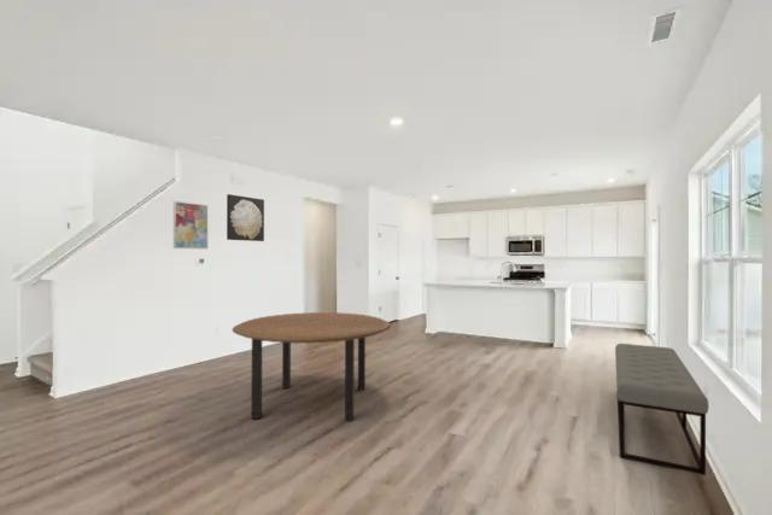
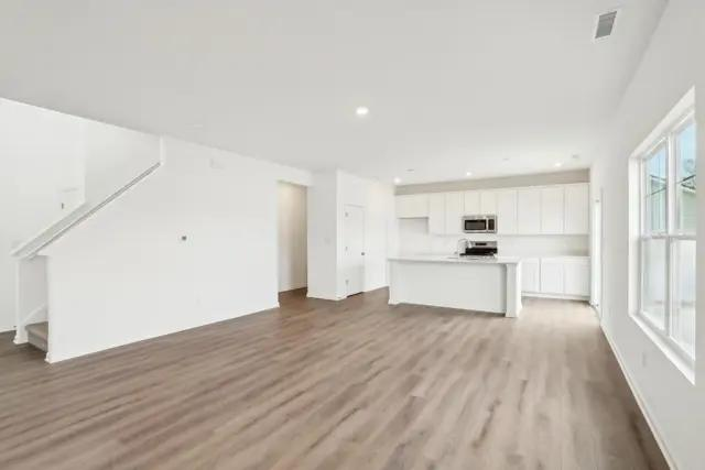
- wall art [172,200,209,250]
- wall art [226,193,265,242]
- dining table [232,311,392,422]
- bench [614,343,709,476]
